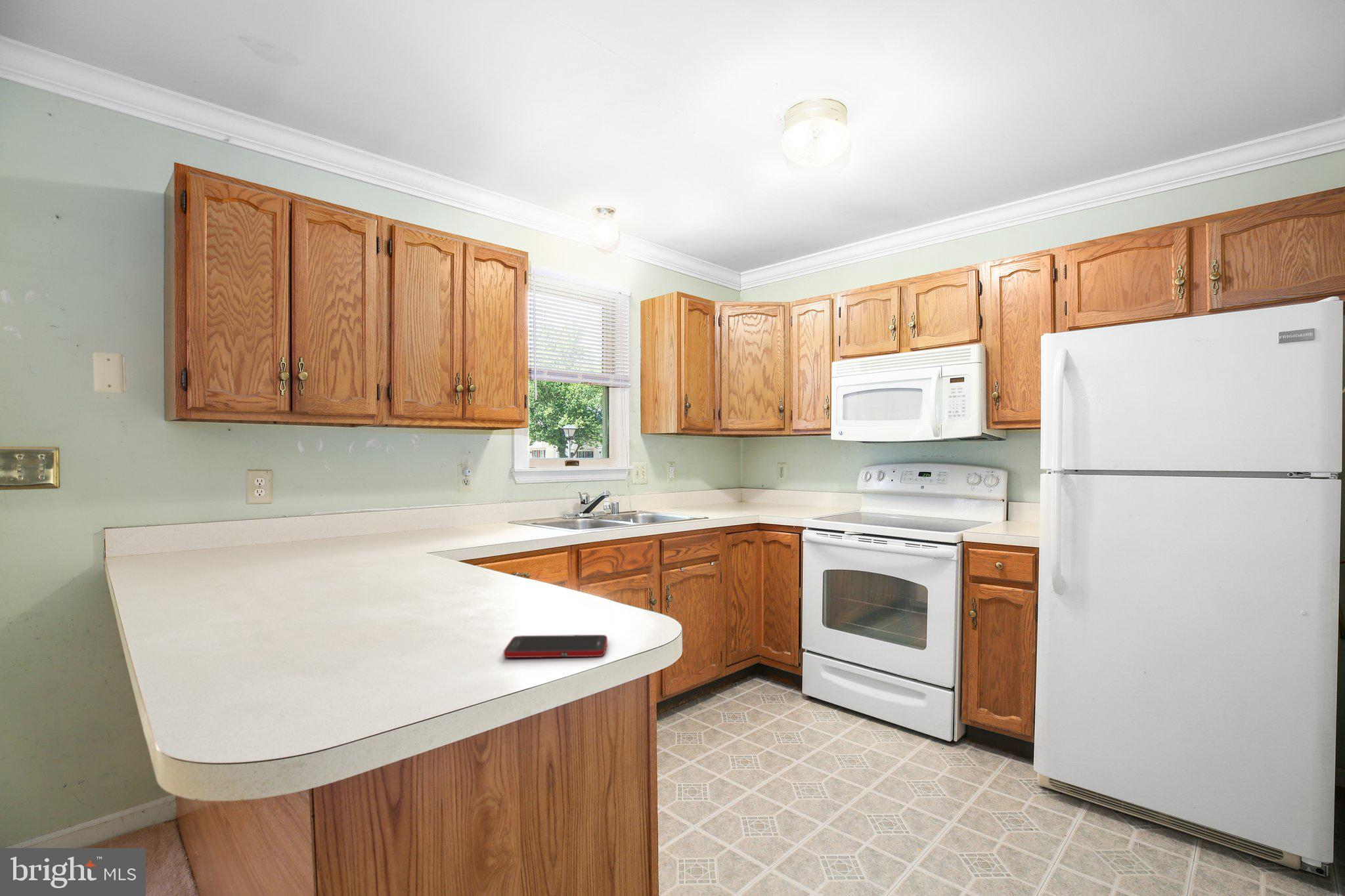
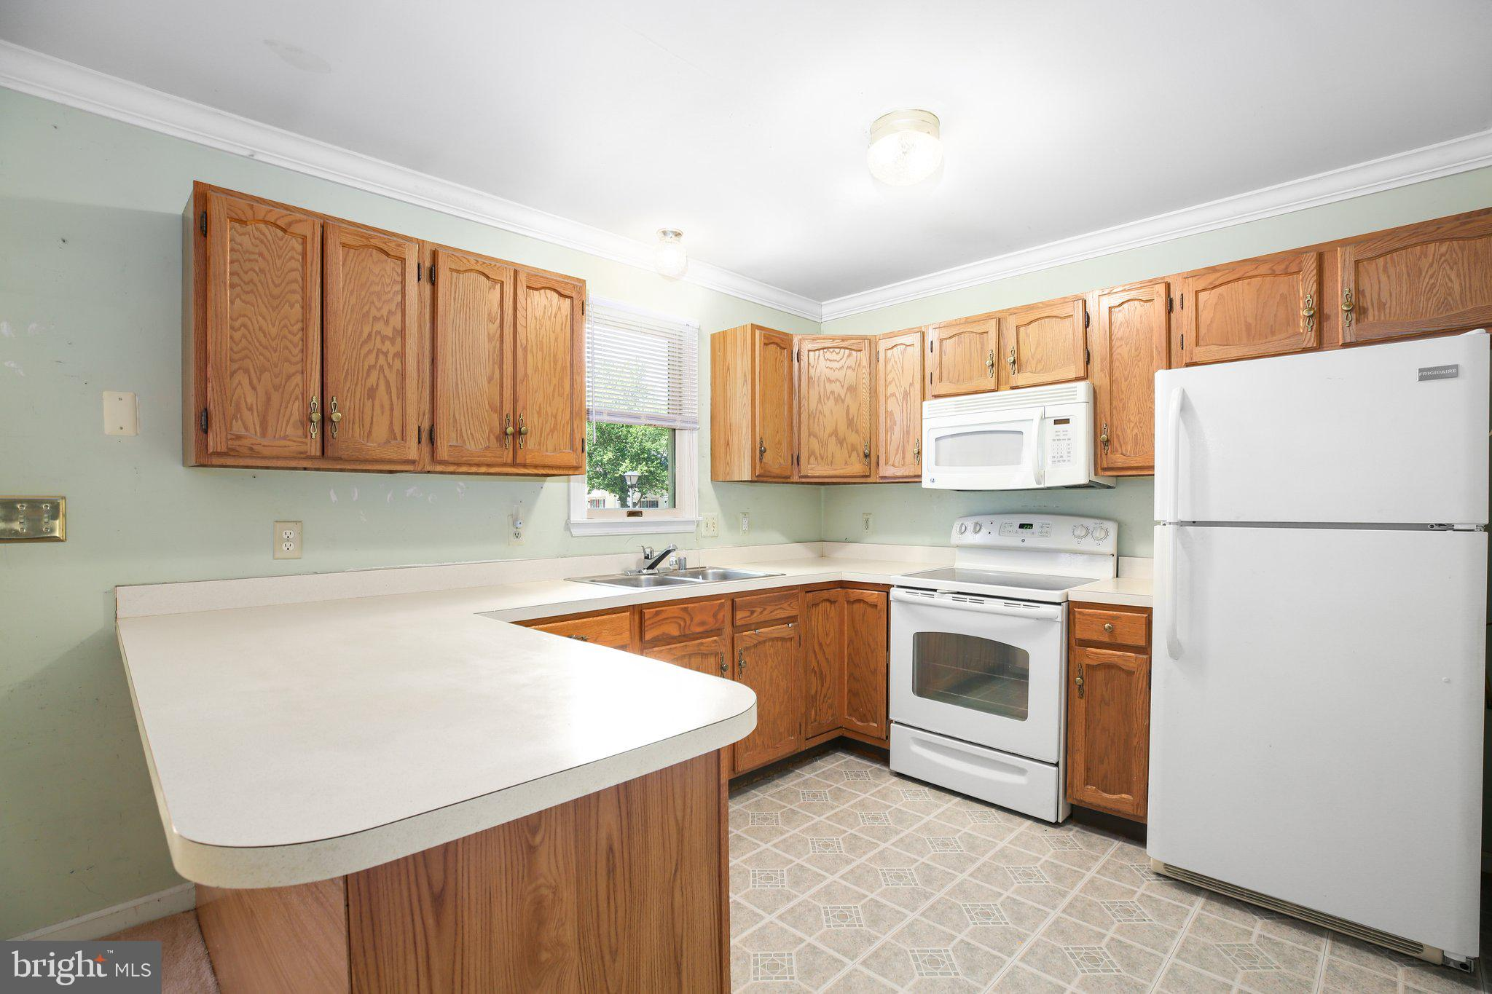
- cell phone [502,634,608,658]
